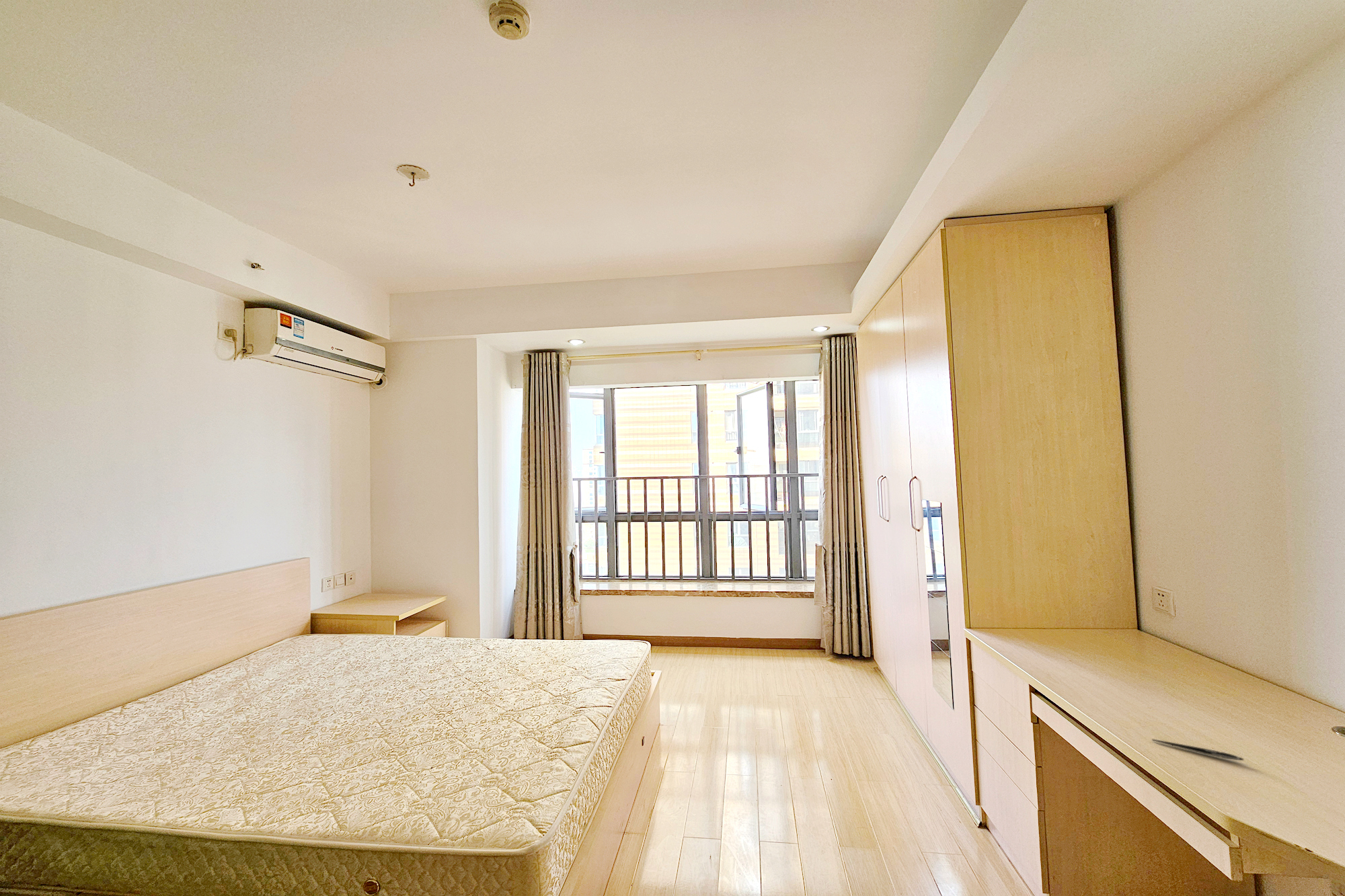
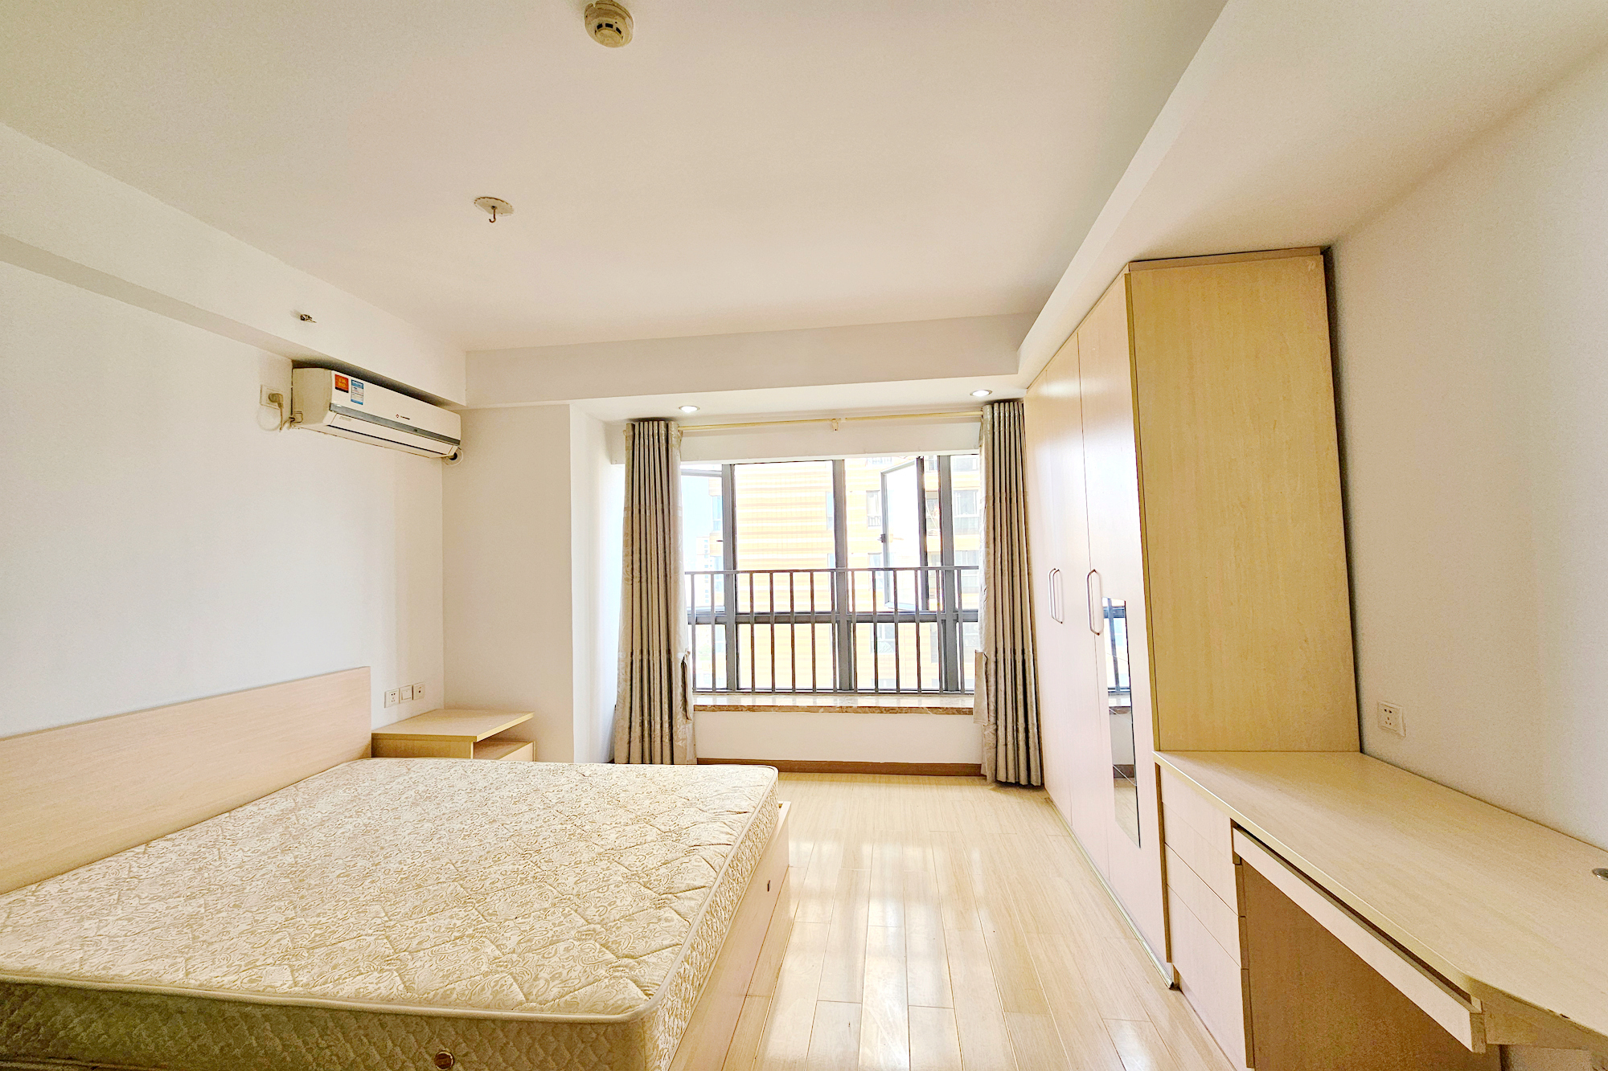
- pen [1151,739,1244,761]
